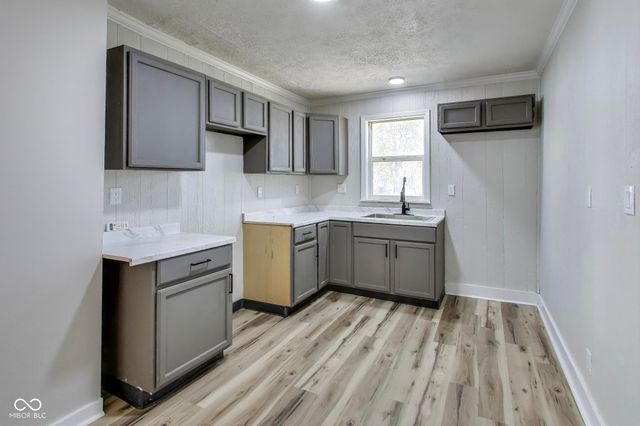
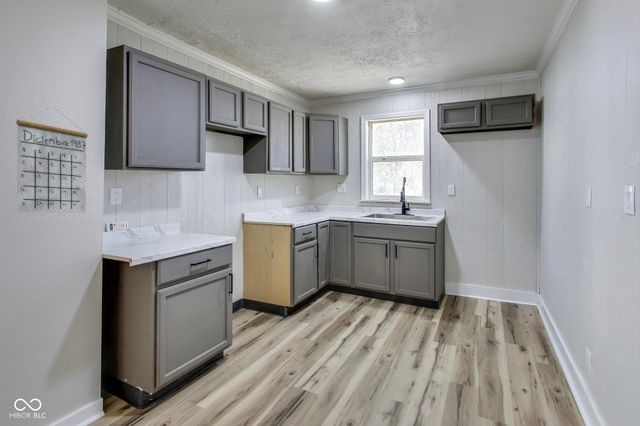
+ calendar [15,108,89,214]
